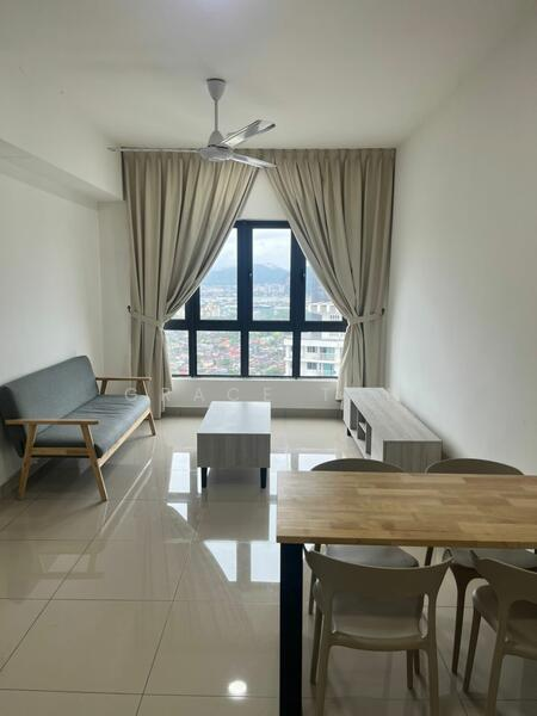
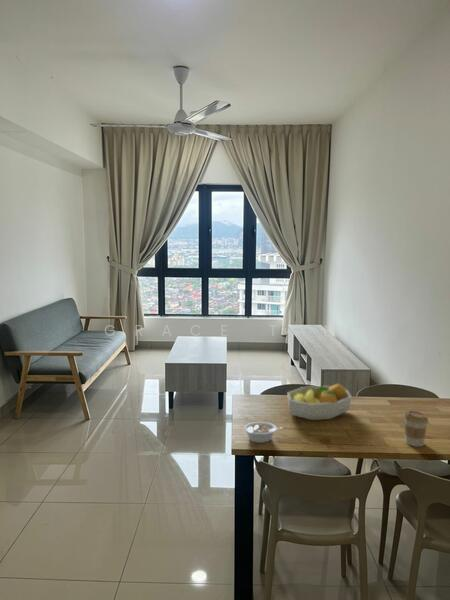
+ legume [243,421,284,444]
+ coffee cup [403,409,429,448]
+ fruit bowl [286,383,353,421]
